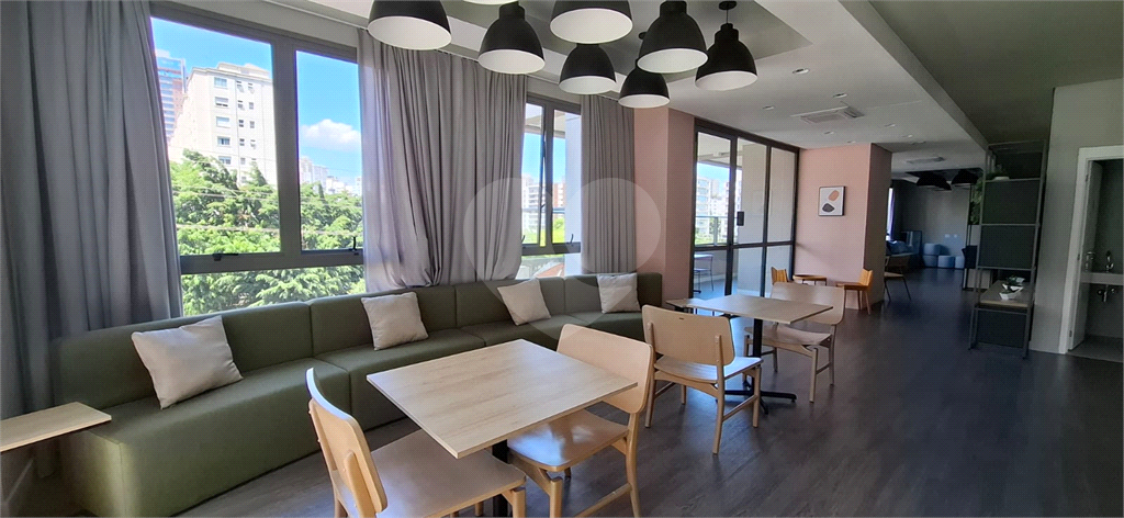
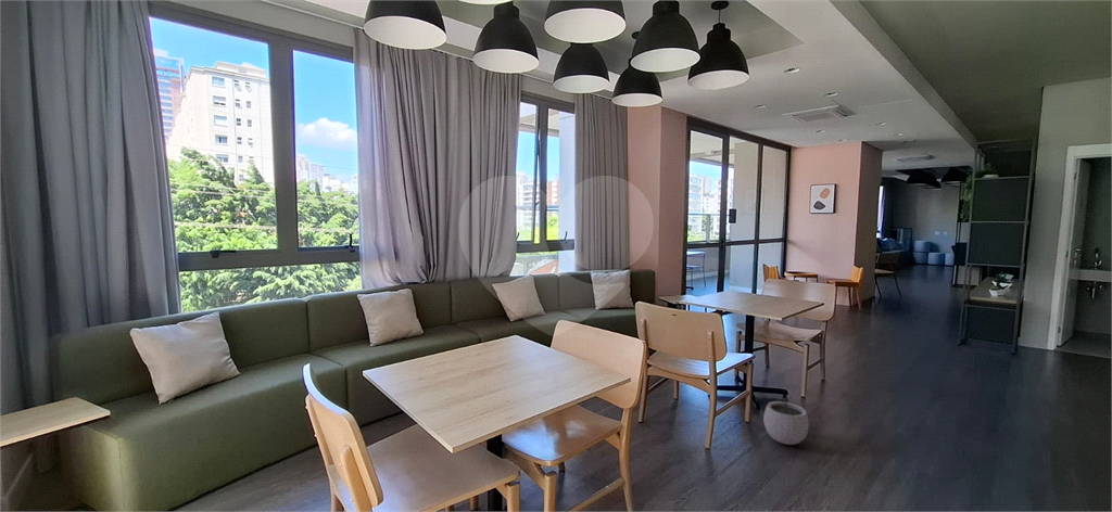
+ plant pot [762,395,810,446]
